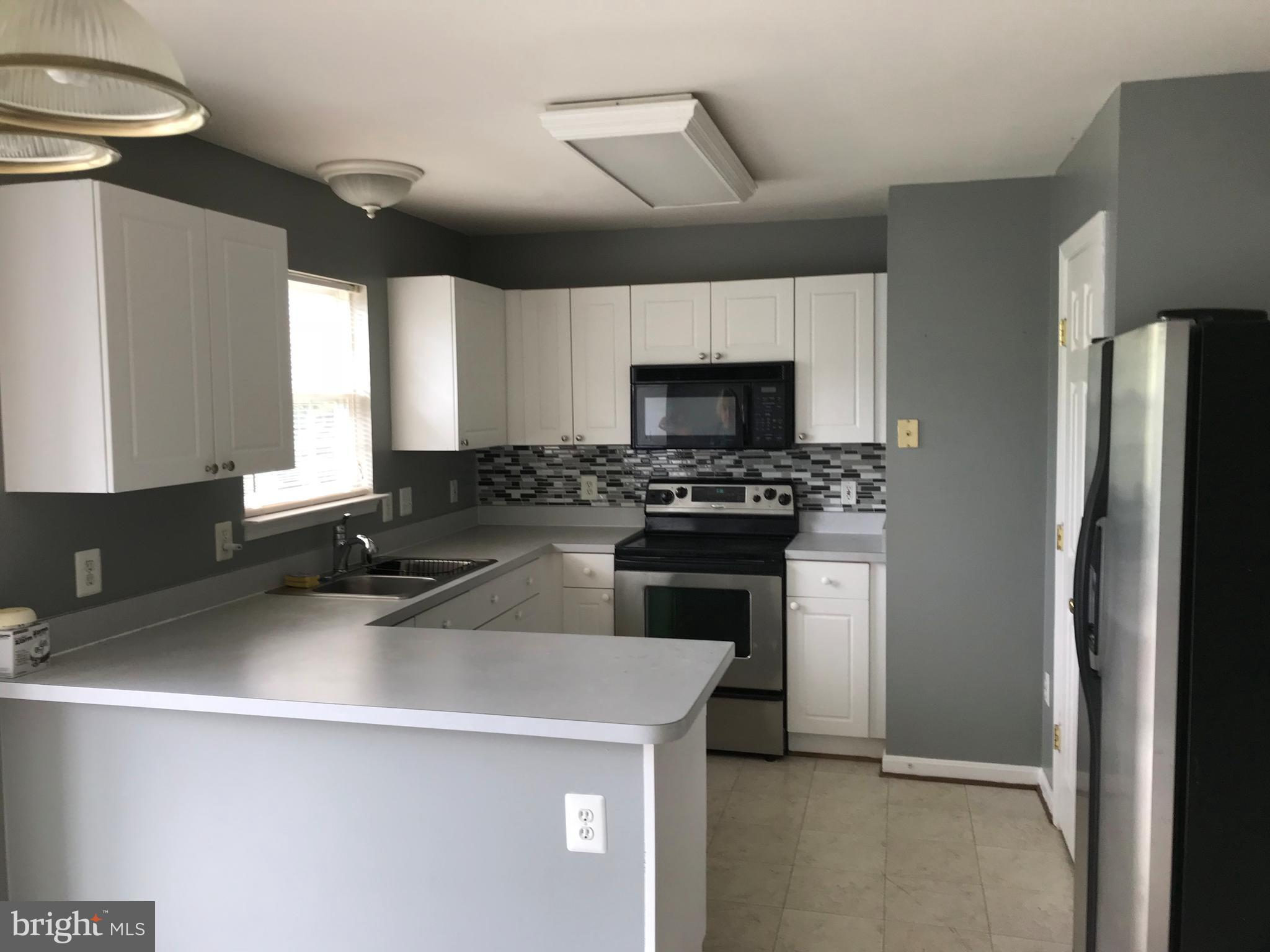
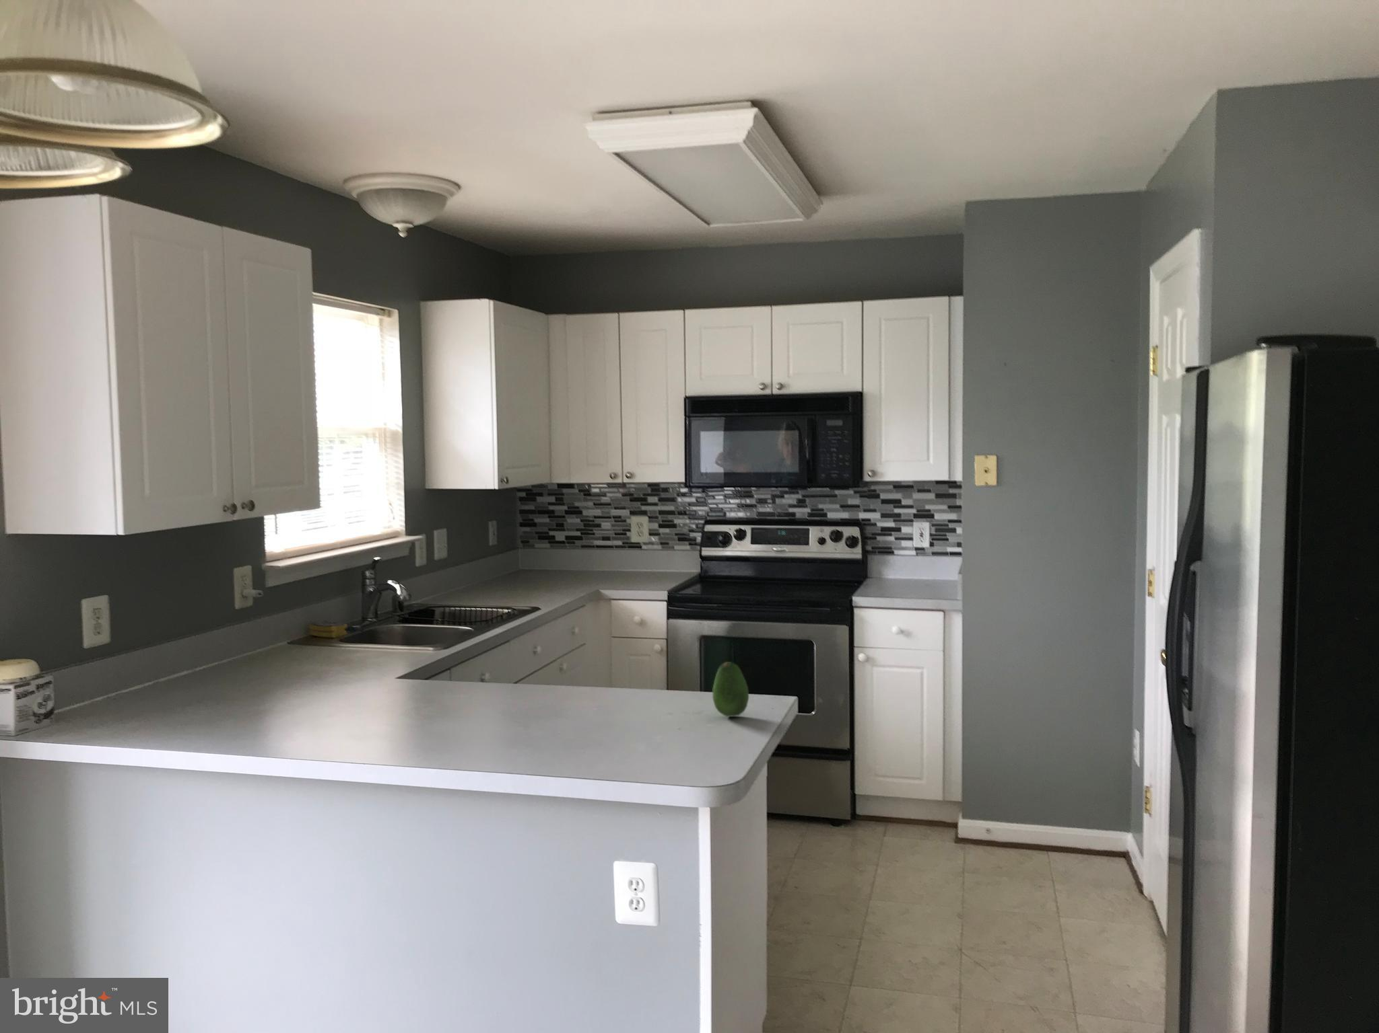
+ fruit [711,662,749,717]
